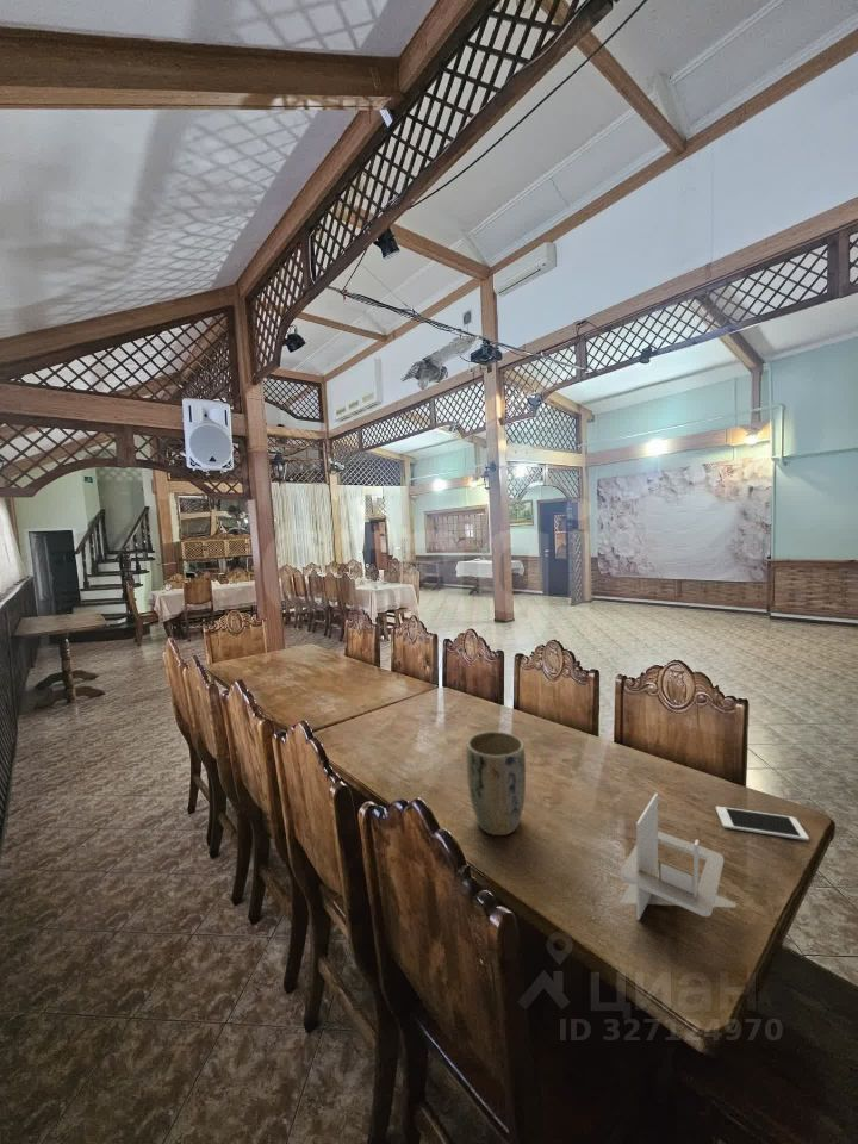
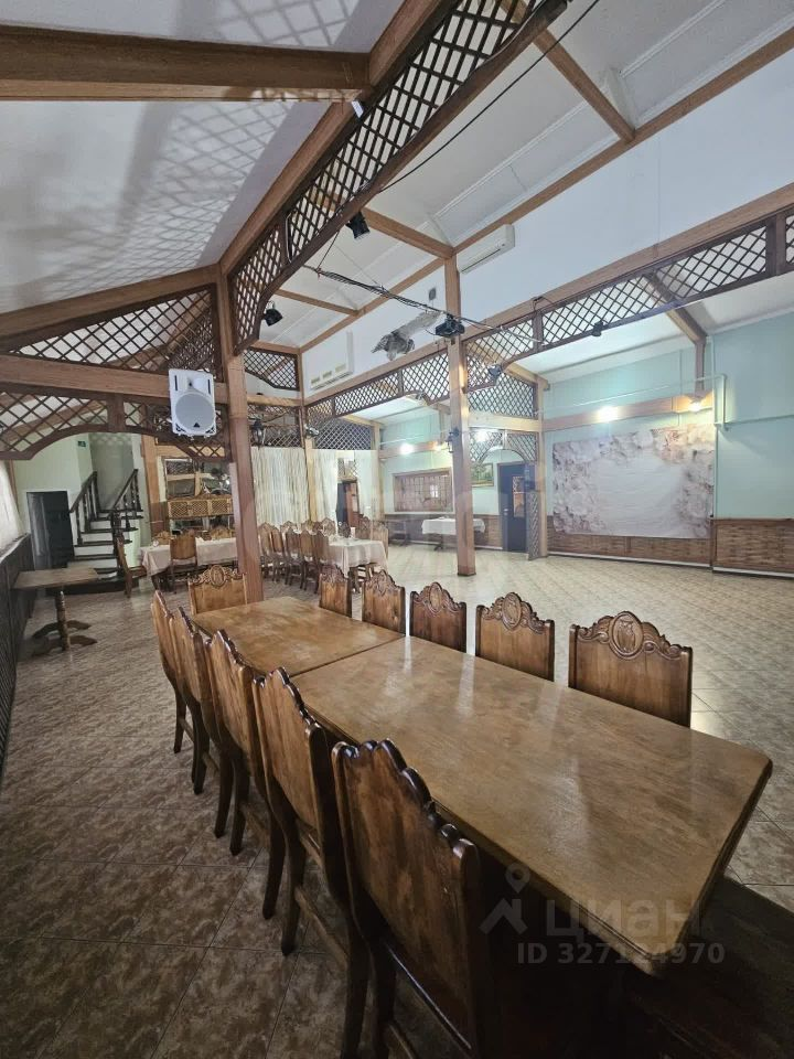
- plant pot [465,730,527,837]
- cell phone [715,806,810,843]
- napkin holder [618,792,738,921]
